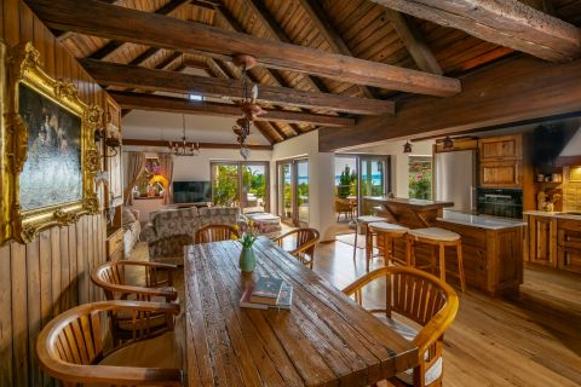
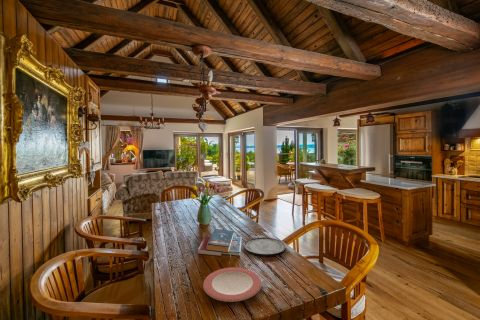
+ plate [243,236,287,257]
+ plate [202,267,262,303]
